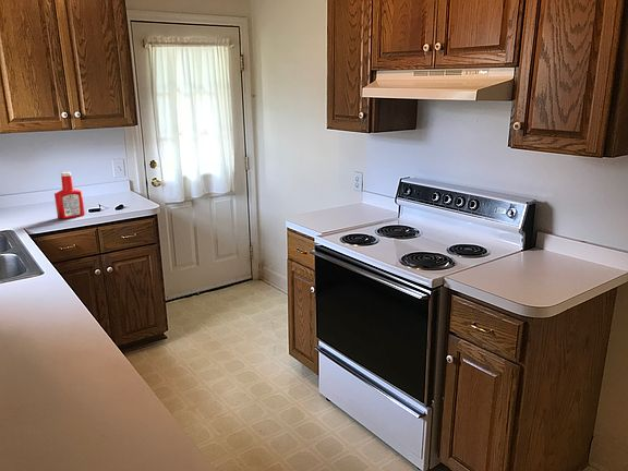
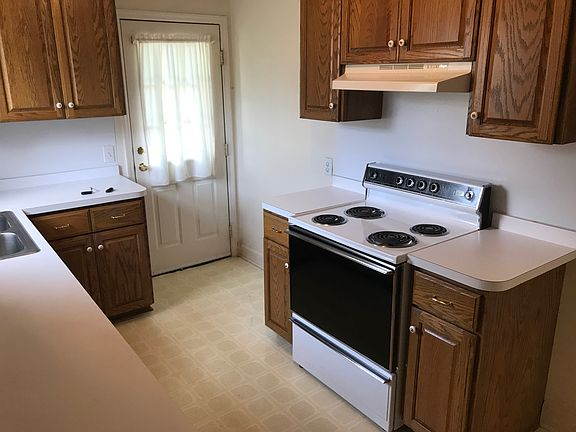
- soap bottle [53,171,86,220]
